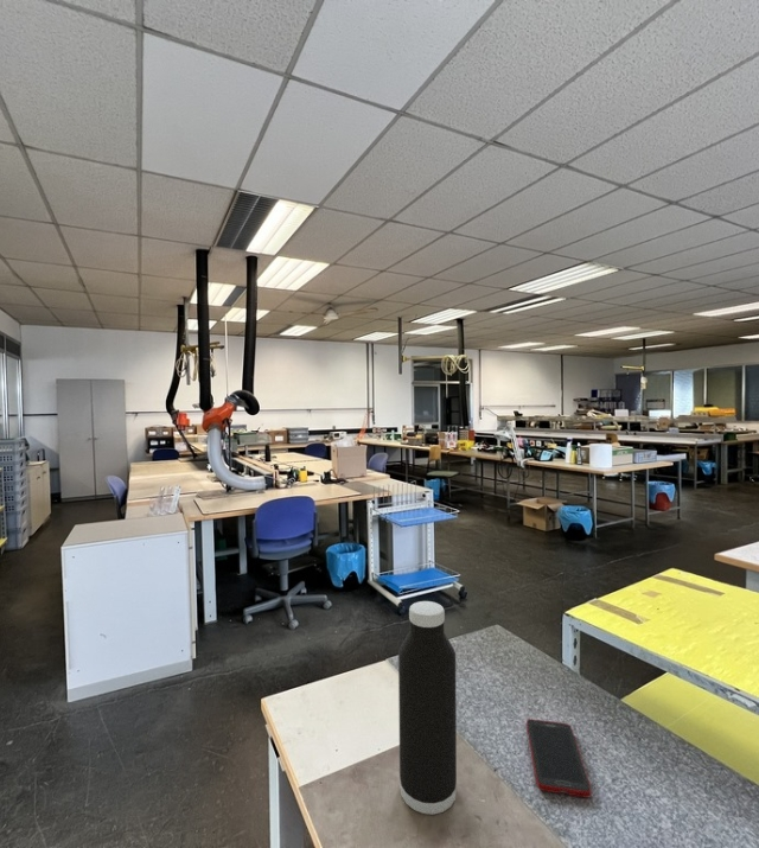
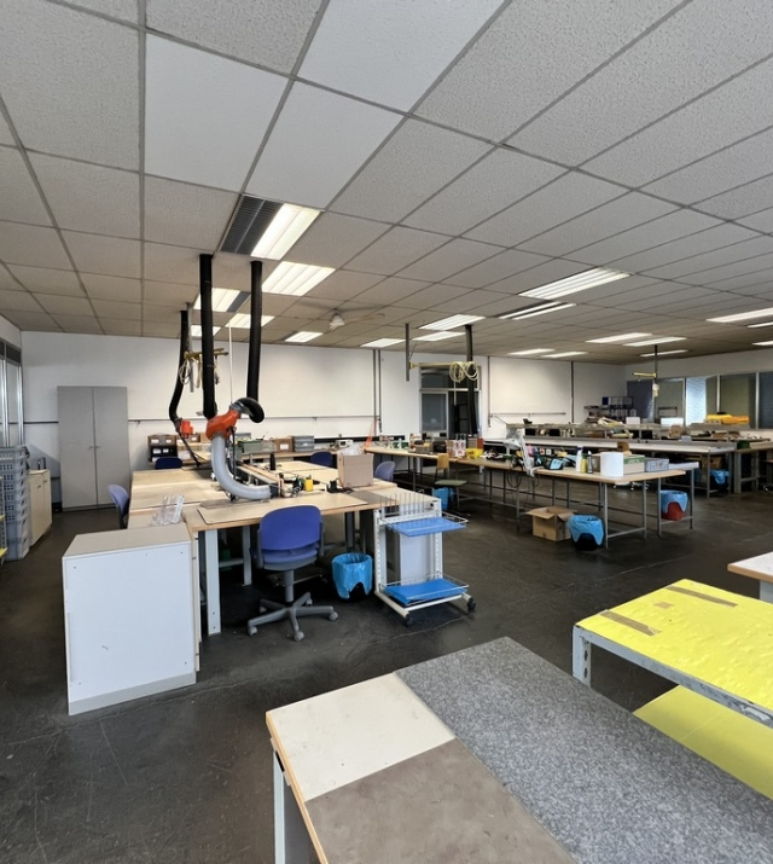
- water bottle [397,600,458,816]
- cell phone [525,718,593,799]
